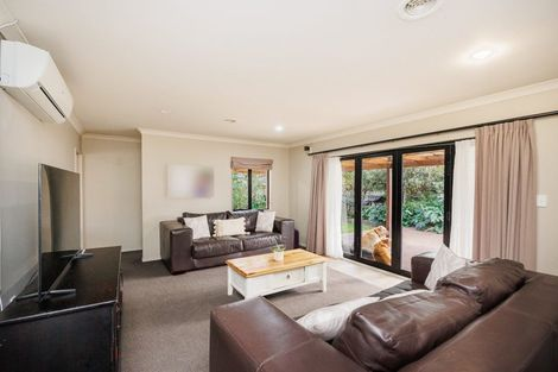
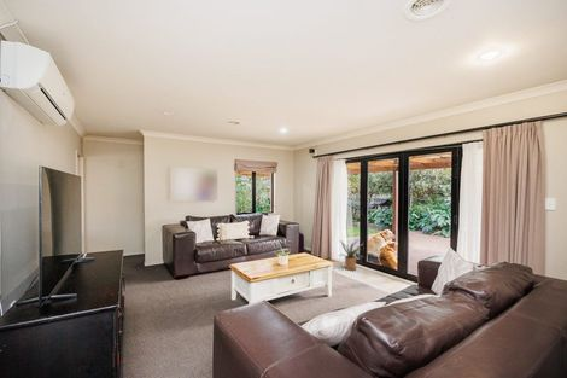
+ house plant [337,238,364,272]
